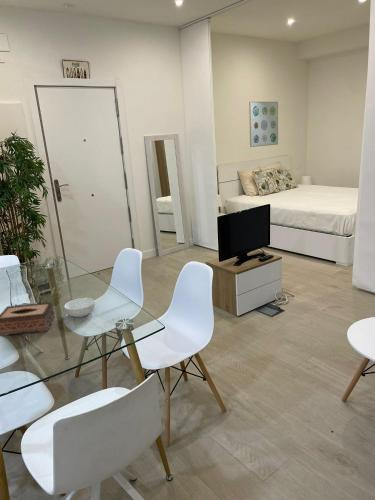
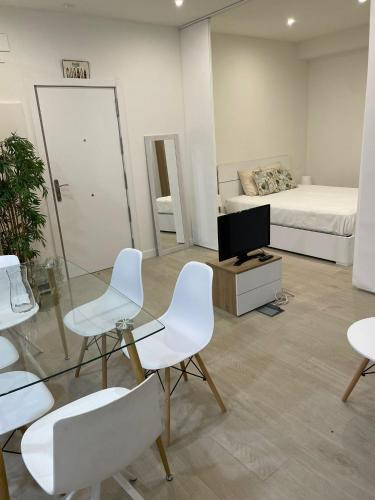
- cereal bowl [63,297,96,318]
- wall art [248,101,279,148]
- tissue box [0,301,55,337]
